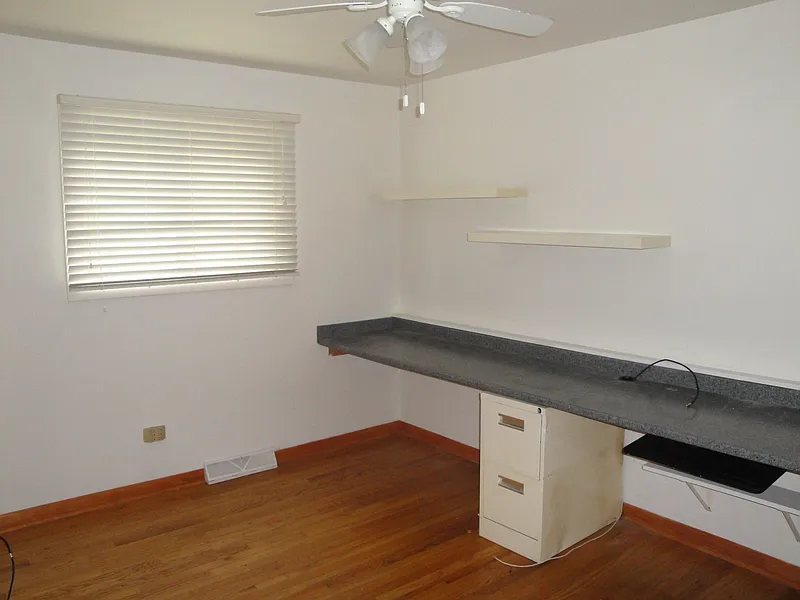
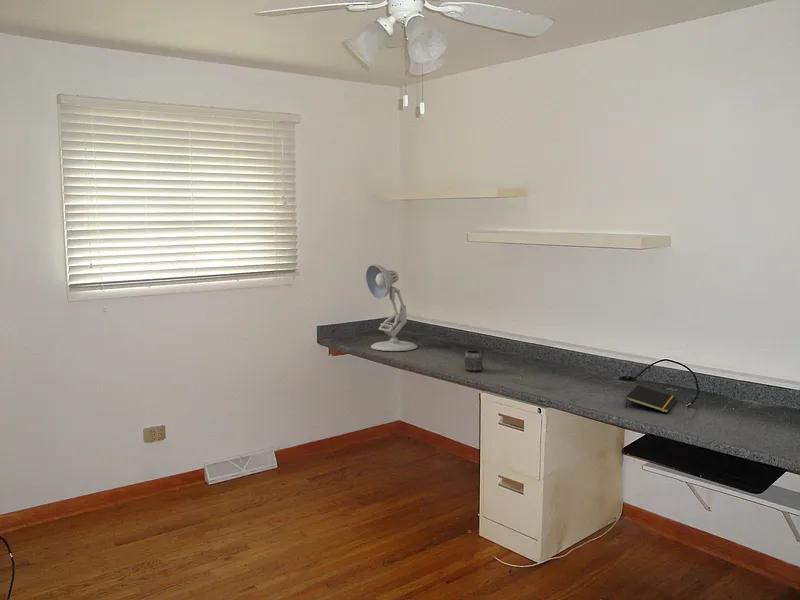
+ desk lamp [364,263,419,352]
+ notepad [624,384,678,414]
+ mug [464,349,485,373]
